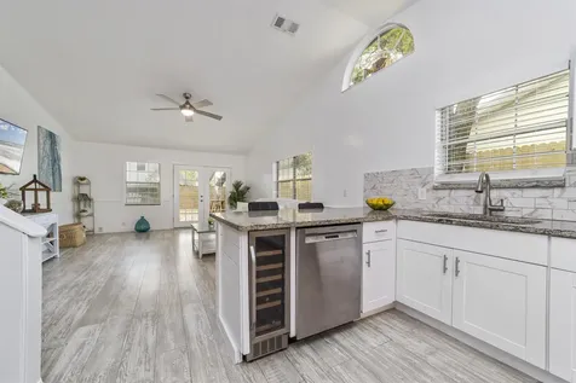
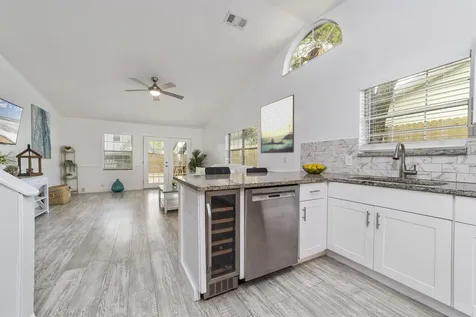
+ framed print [260,93,295,154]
